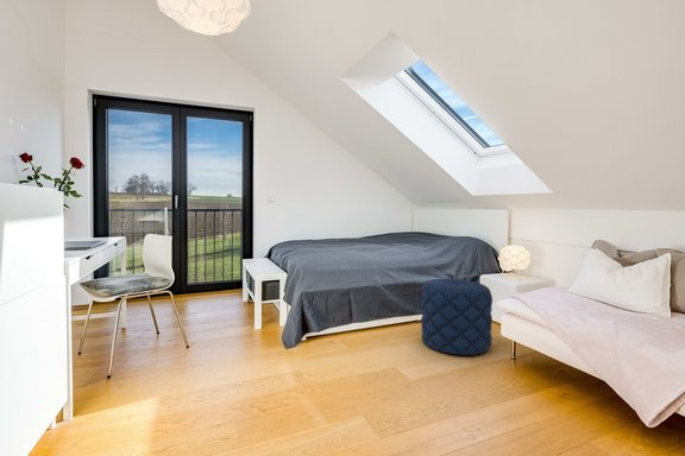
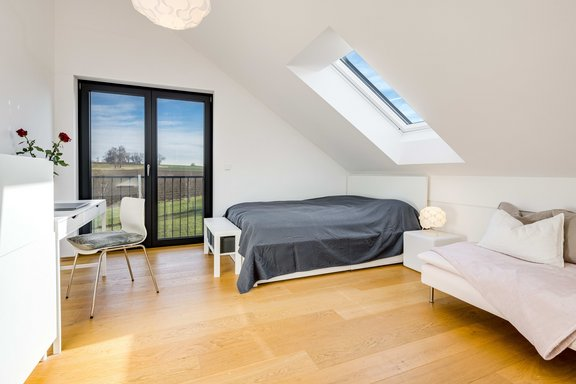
- pouf [420,278,494,356]
